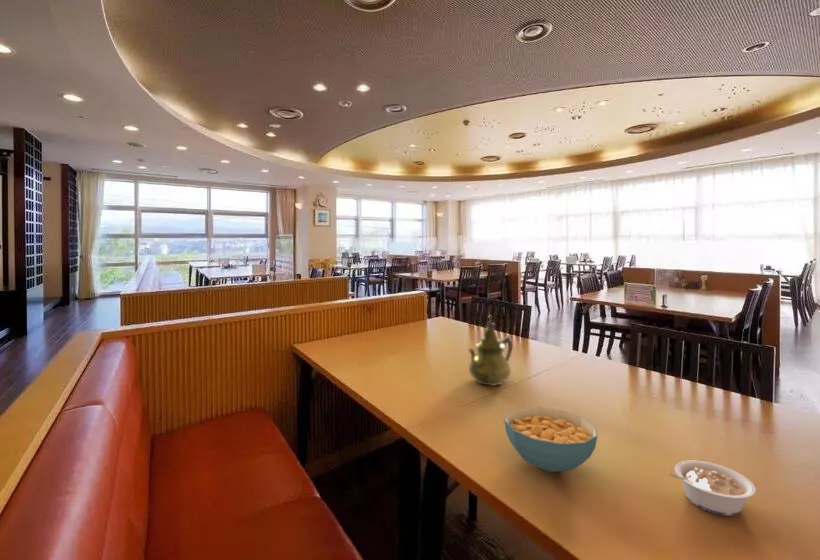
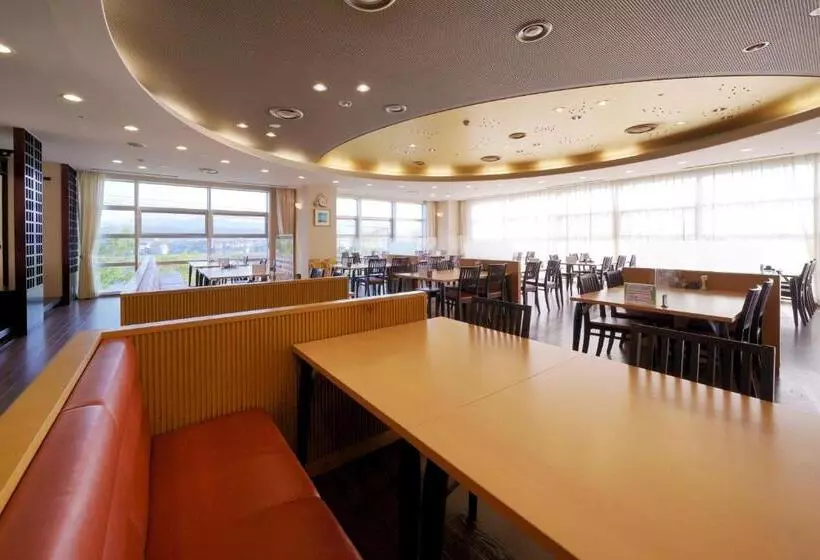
- legume [666,460,757,517]
- teapot [467,315,513,387]
- cereal bowl [504,406,598,473]
